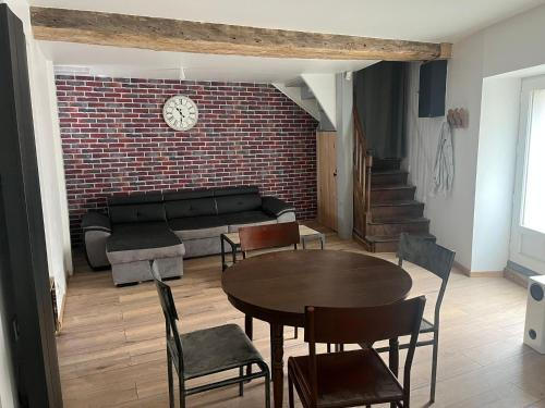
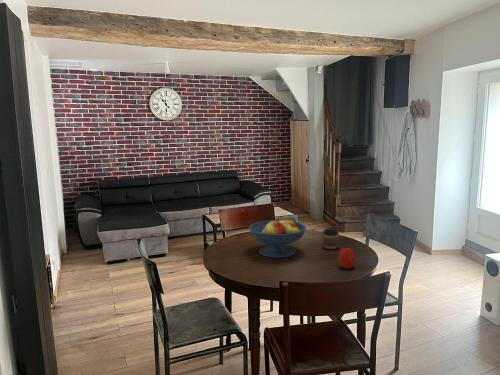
+ coffee cup [322,226,340,250]
+ fruit bowl [248,217,307,259]
+ apple [337,246,356,270]
